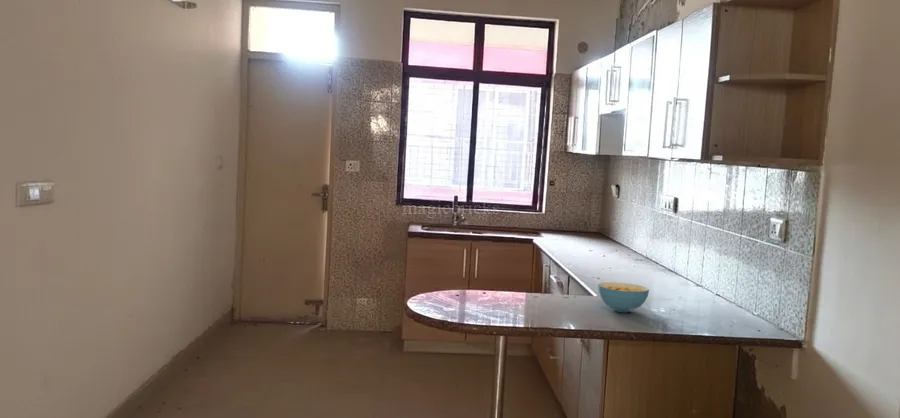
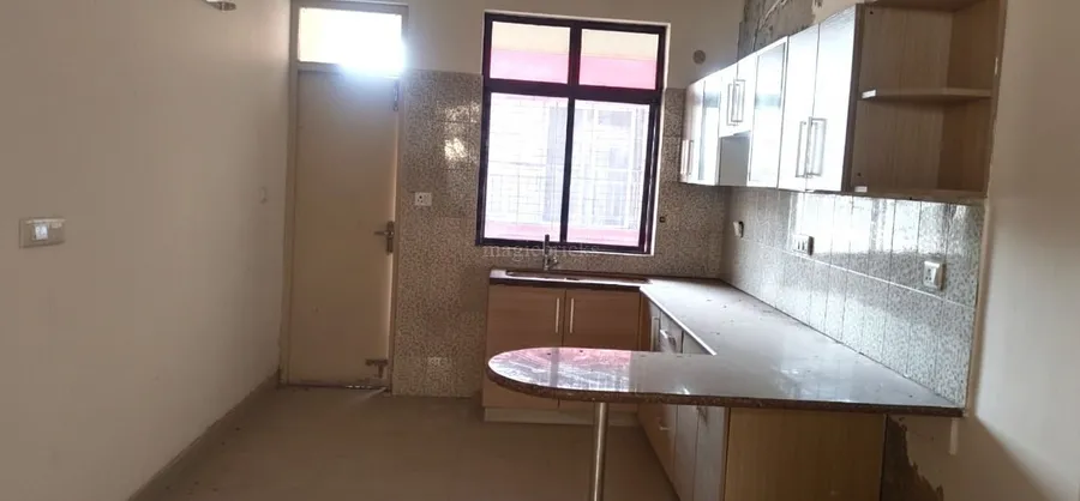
- cereal bowl [597,281,650,313]
